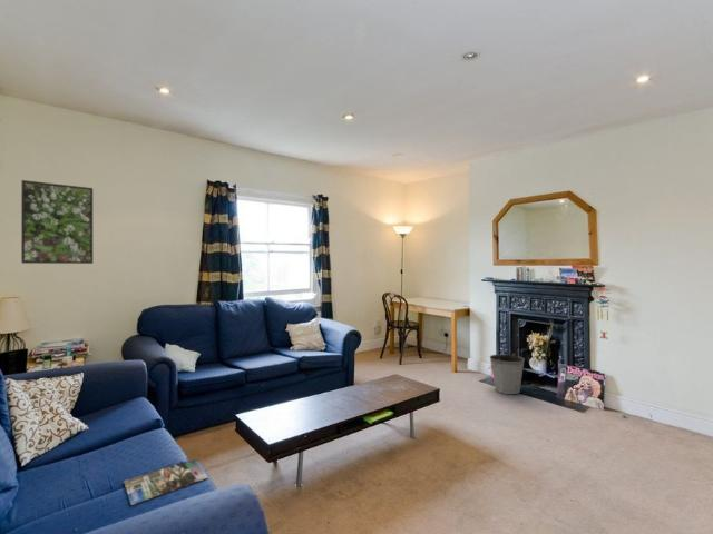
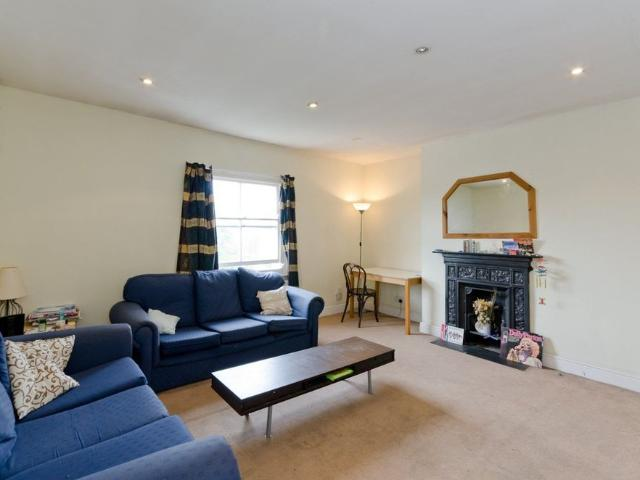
- magazine [123,458,209,506]
- bucket [488,353,526,395]
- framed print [20,179,94,265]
